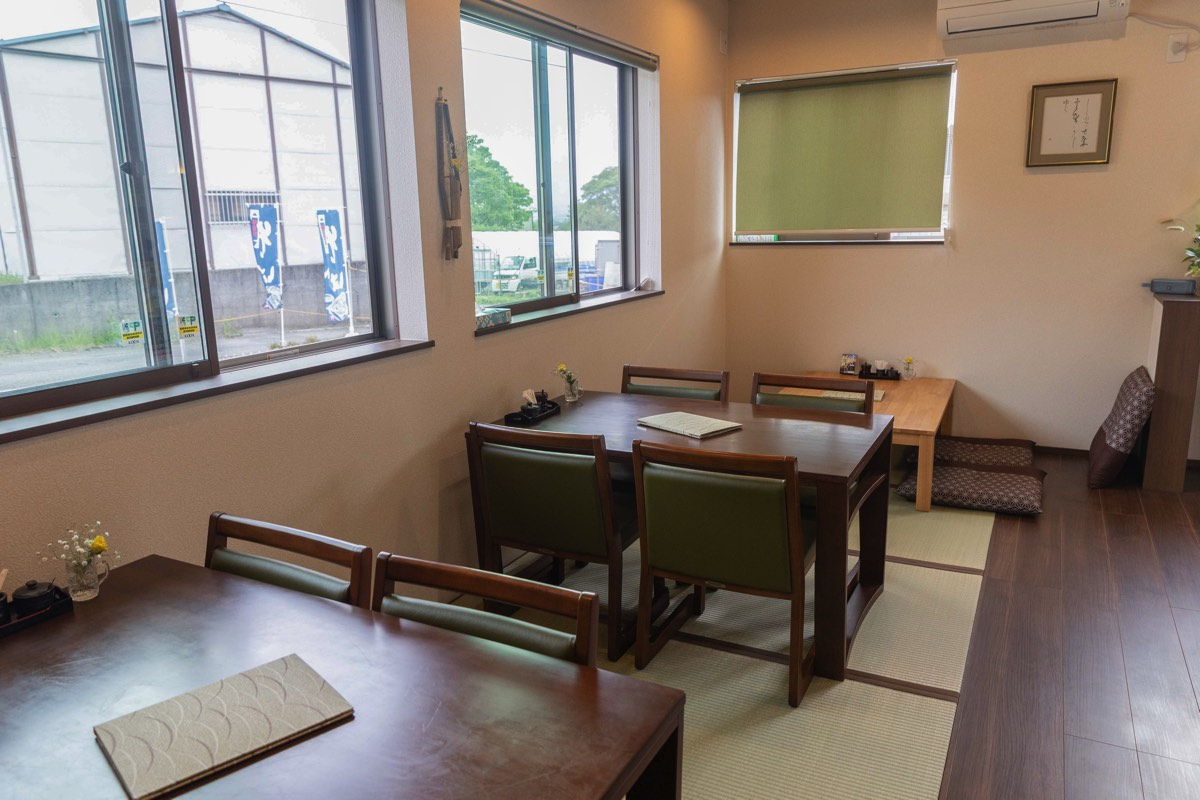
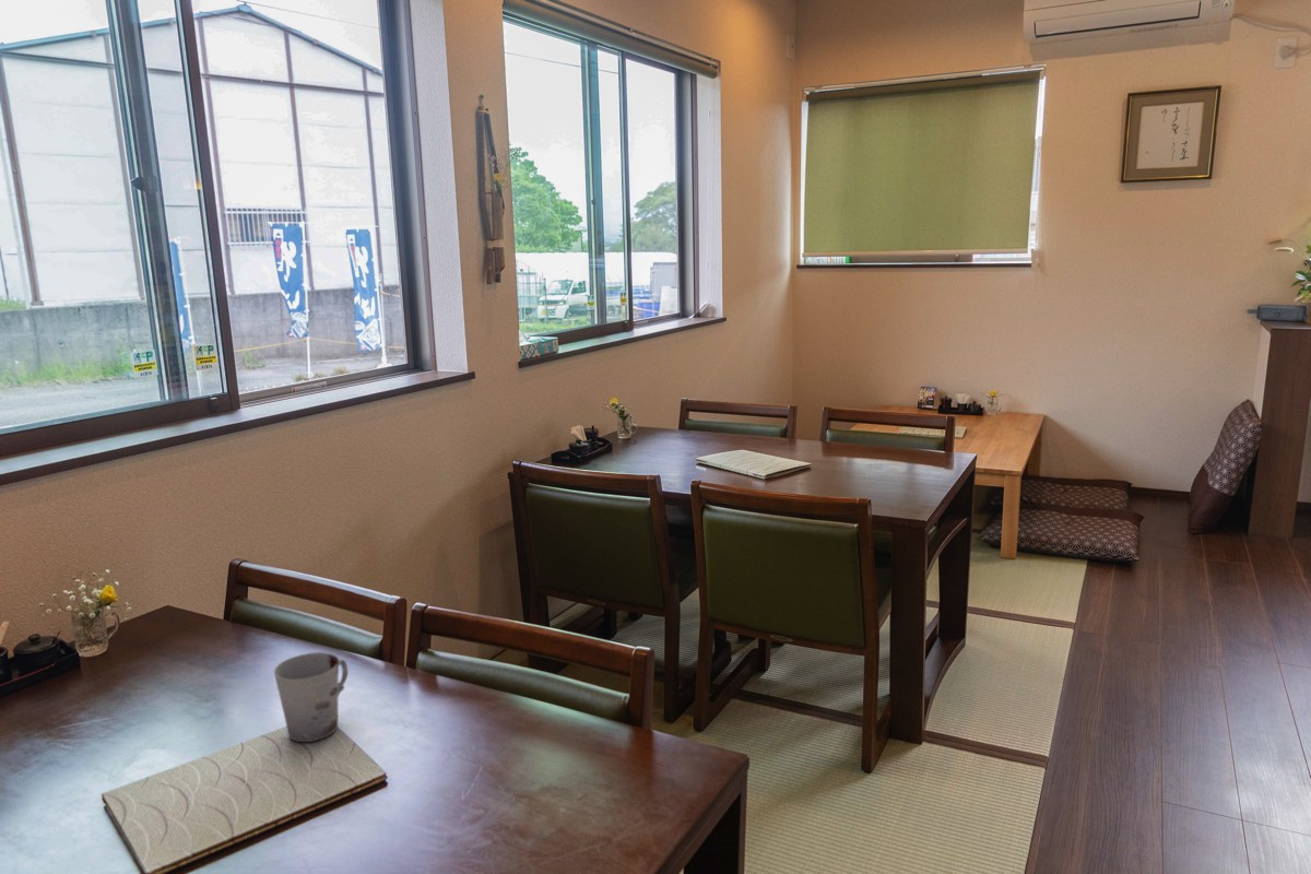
+ cup [273,651,349,743]
